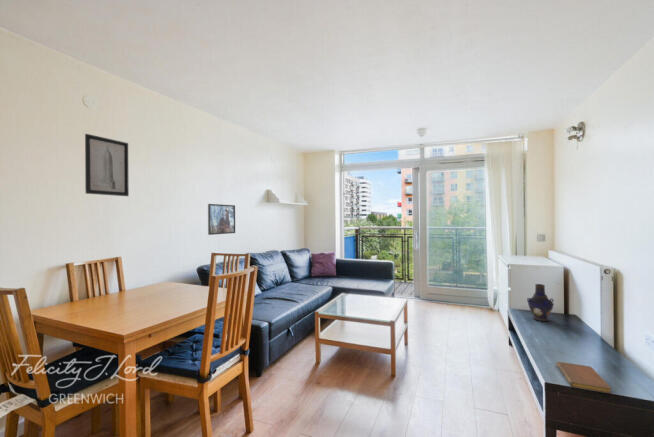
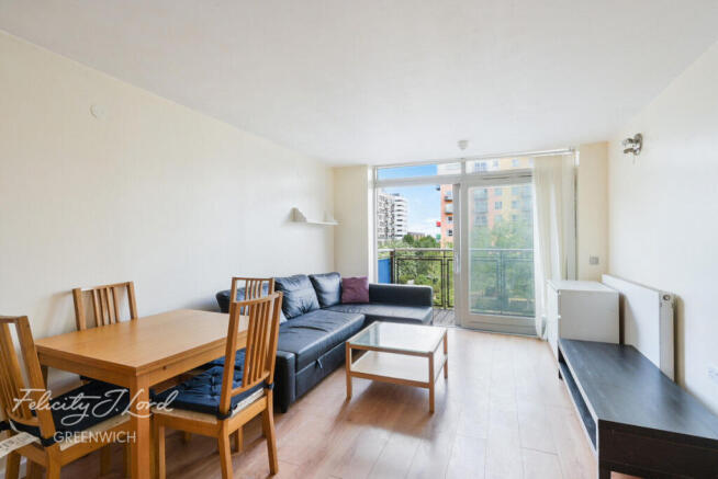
- wall art [84,133,130,197]
- vase [526,283,555,322]
- notebook [555,361,613,394]
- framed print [207,203,236,236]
